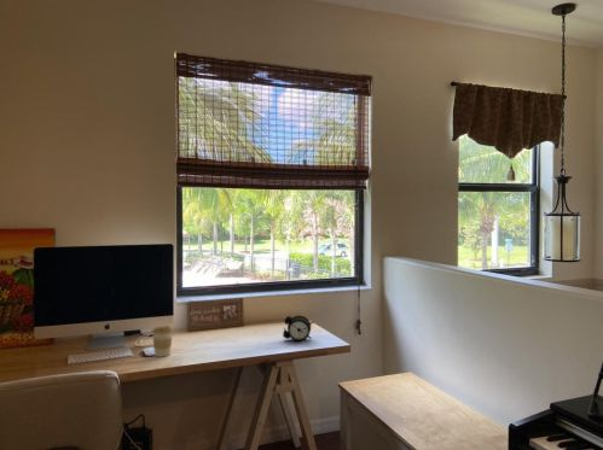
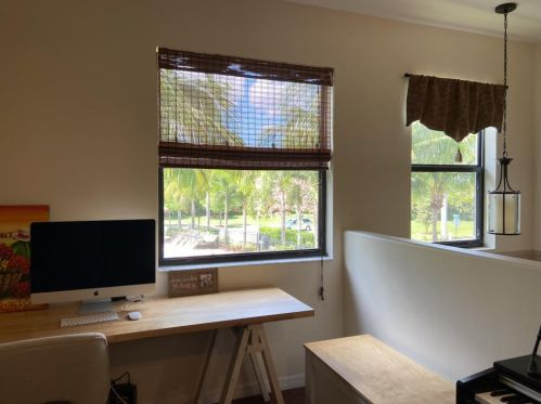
- coffee cup [151,325,174,358]
- alarm clock [282,315,314,343]
